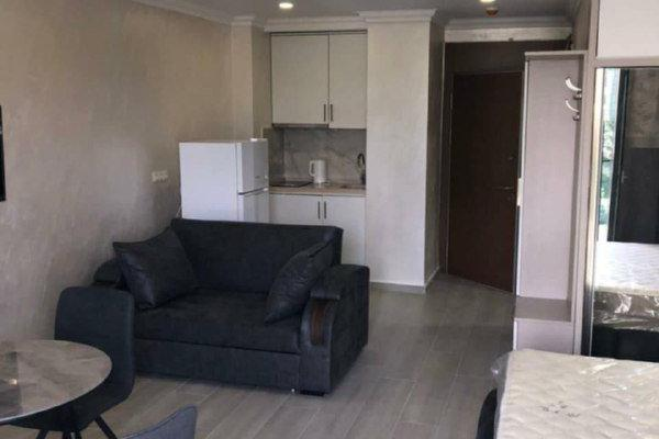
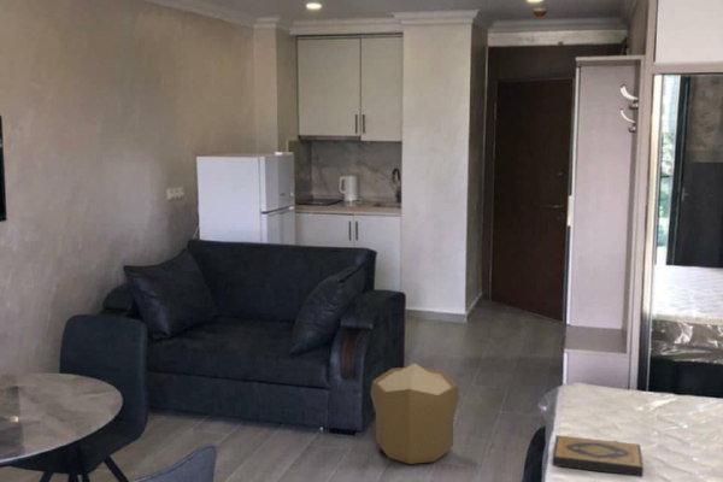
+ pouf [369,363,460,465]
+ hardback book [552,434,645,477]
